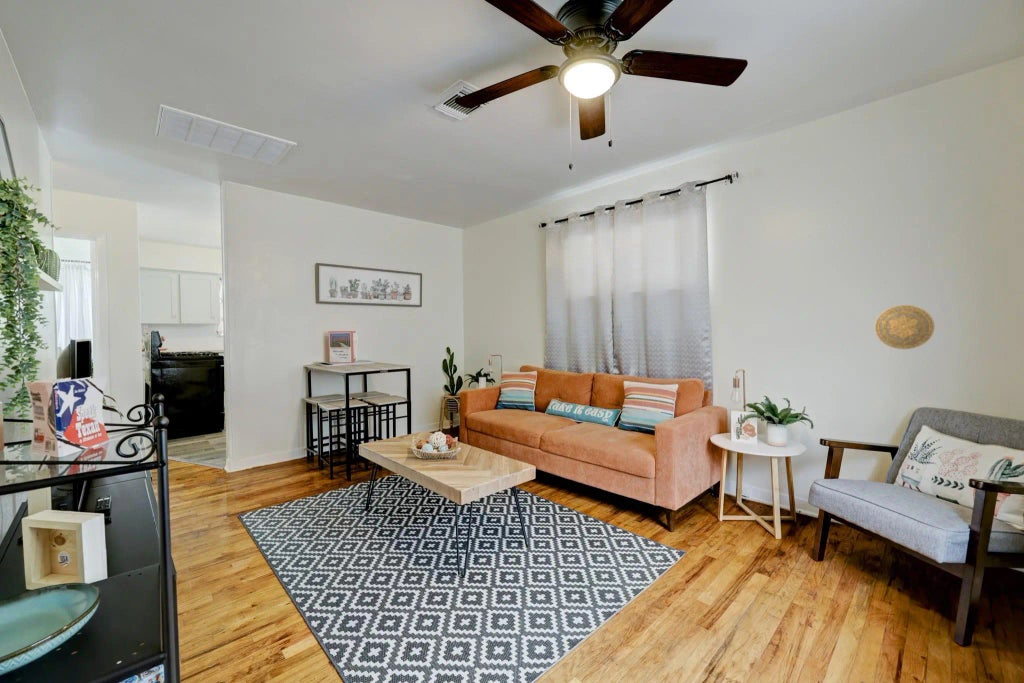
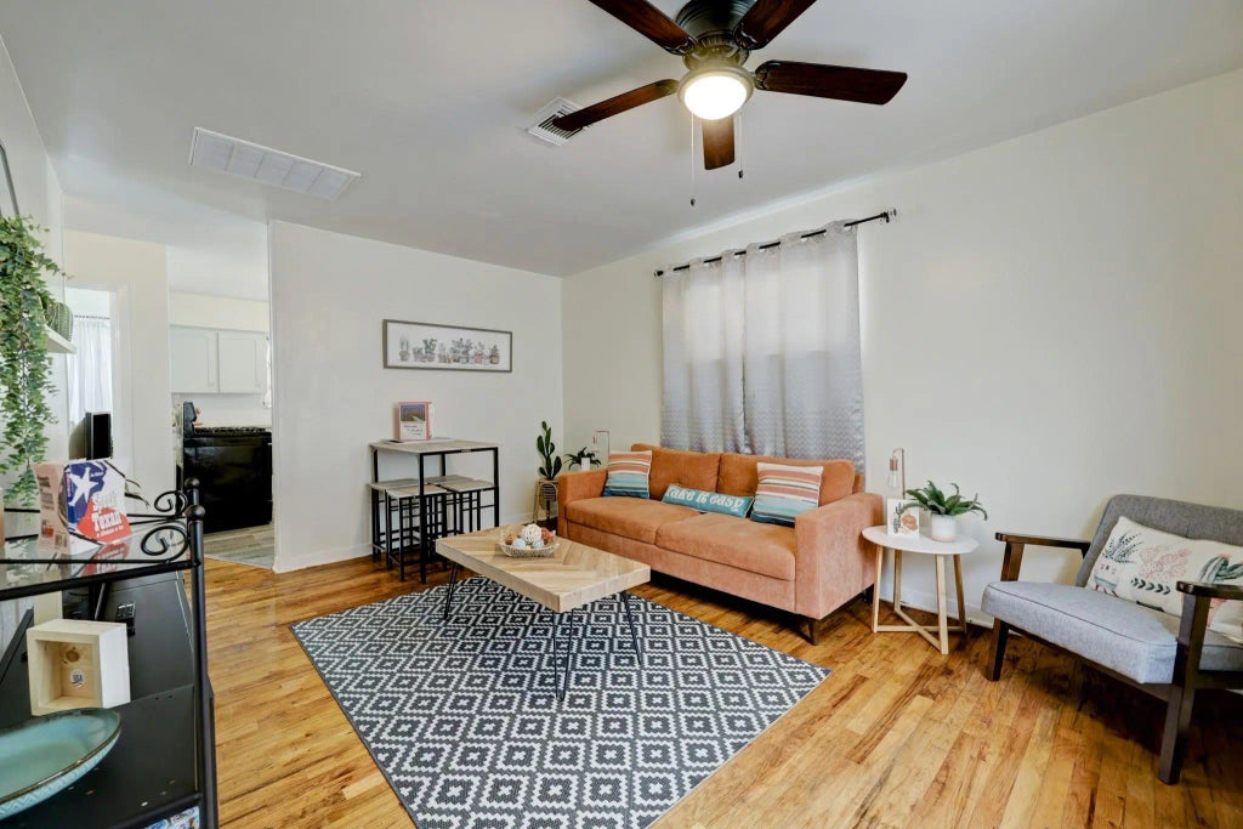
- decorative plate [874,304,935,350]
